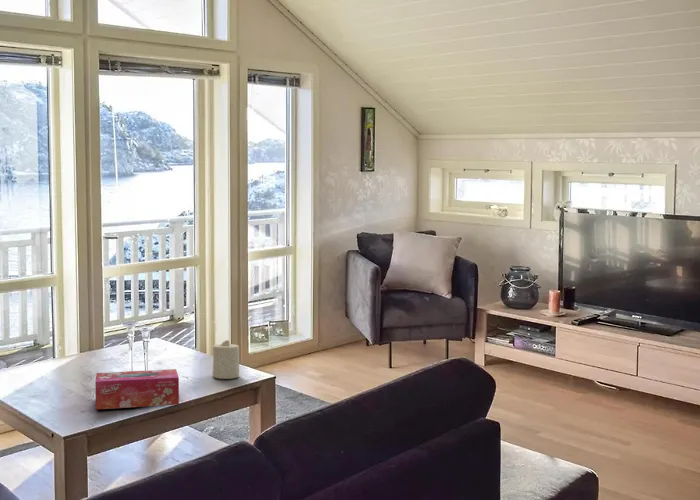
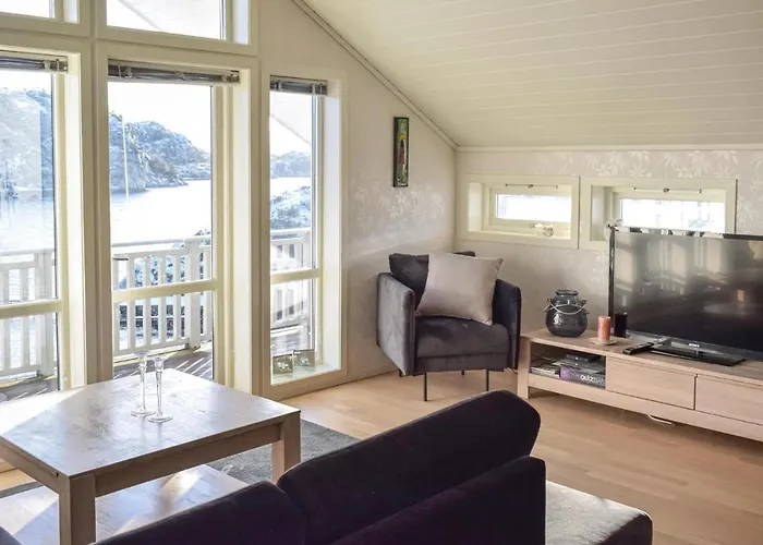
- tissue box [94,368,180,410]
- candle [211,339,240,380]
